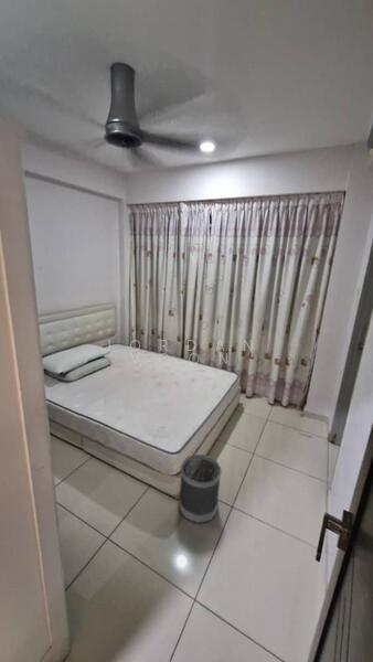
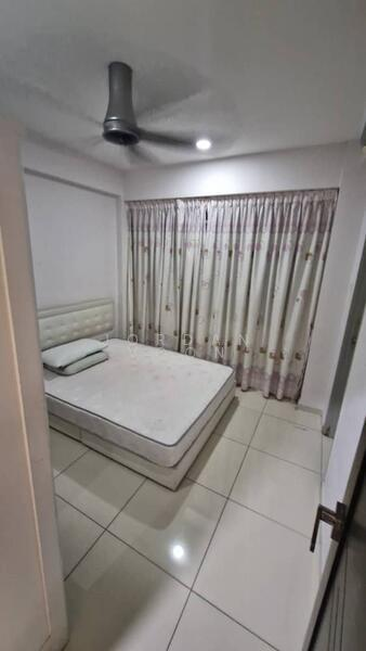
- wastebasket [178,453,223,524]
